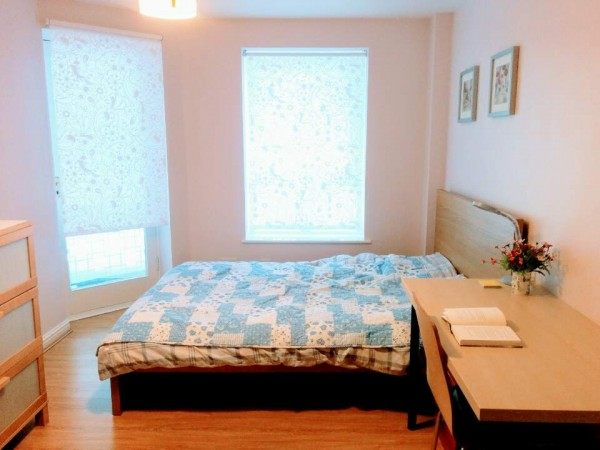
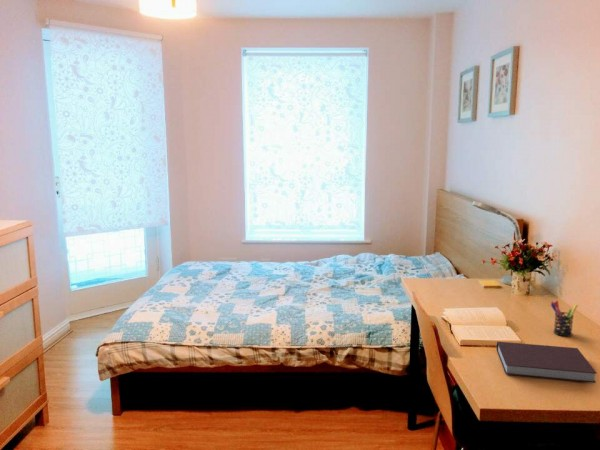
+ pen holder [550,300,579,337]
+ notebook [496,341,598,384]
